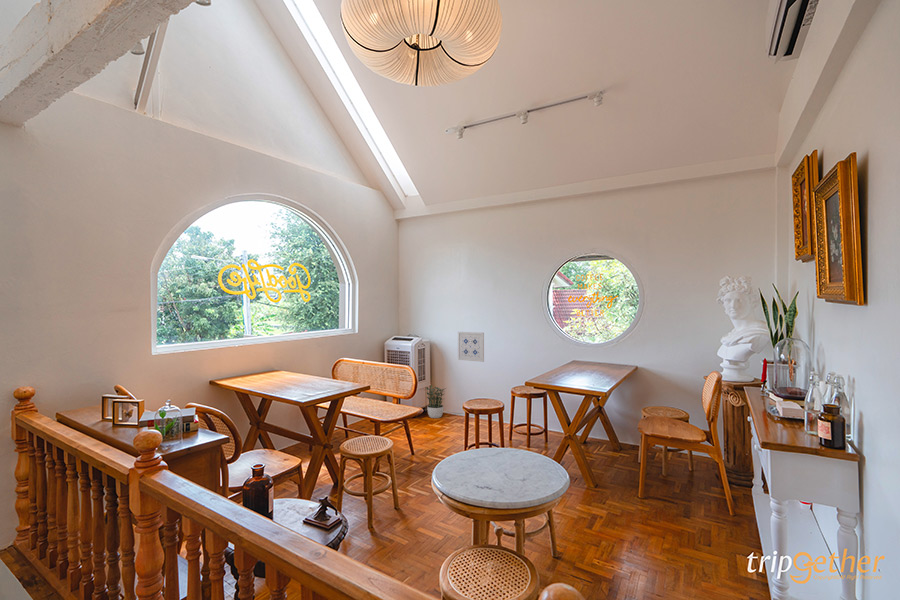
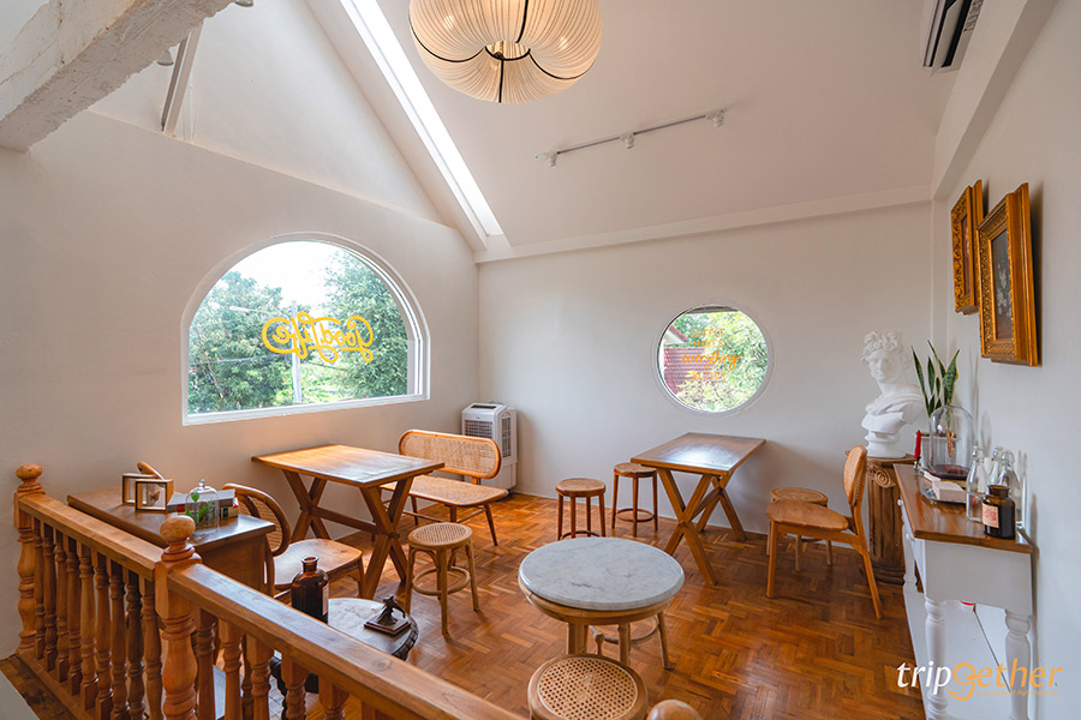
- wall art [457,331,485,363]
- potted plant [424,384,447,419]
